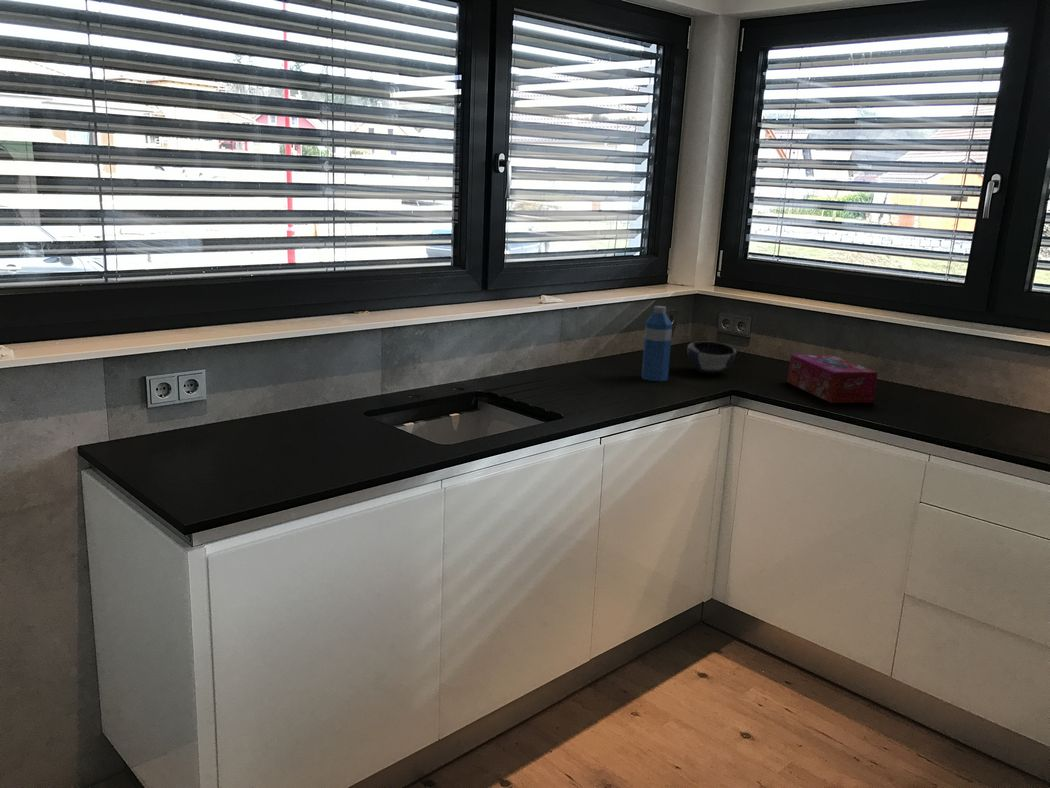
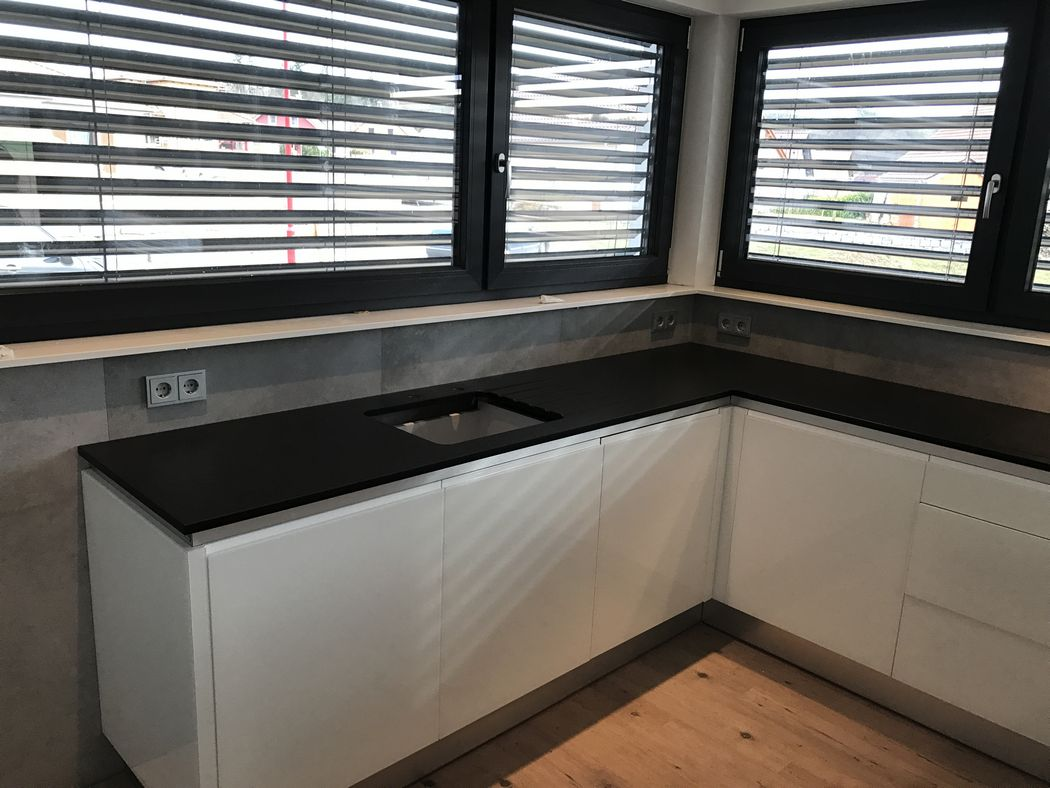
- bowl [687,341,737,375]
- water bottle [641,305,673,382]
- tissue box [786,353,879,404]
